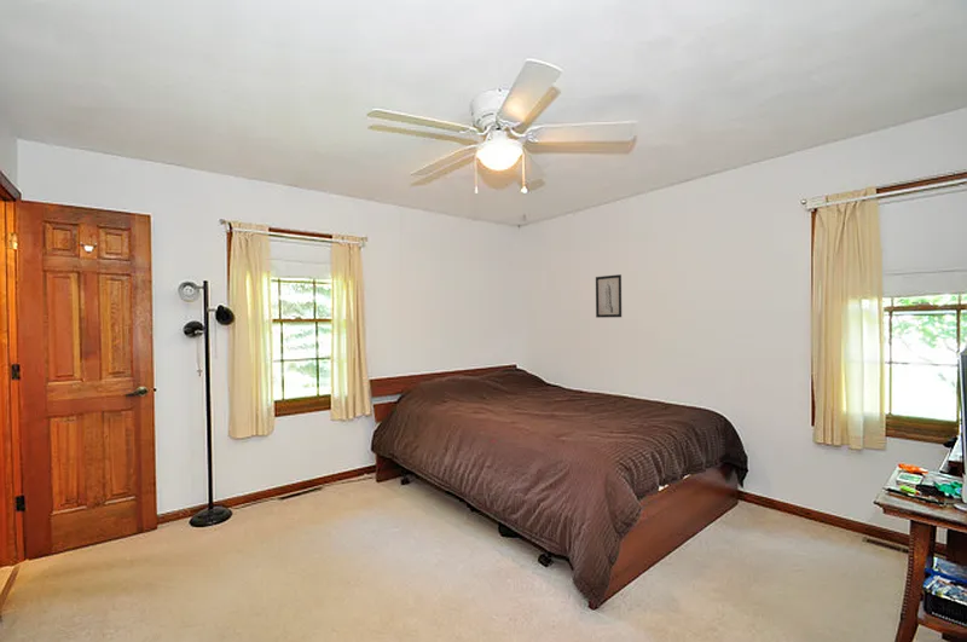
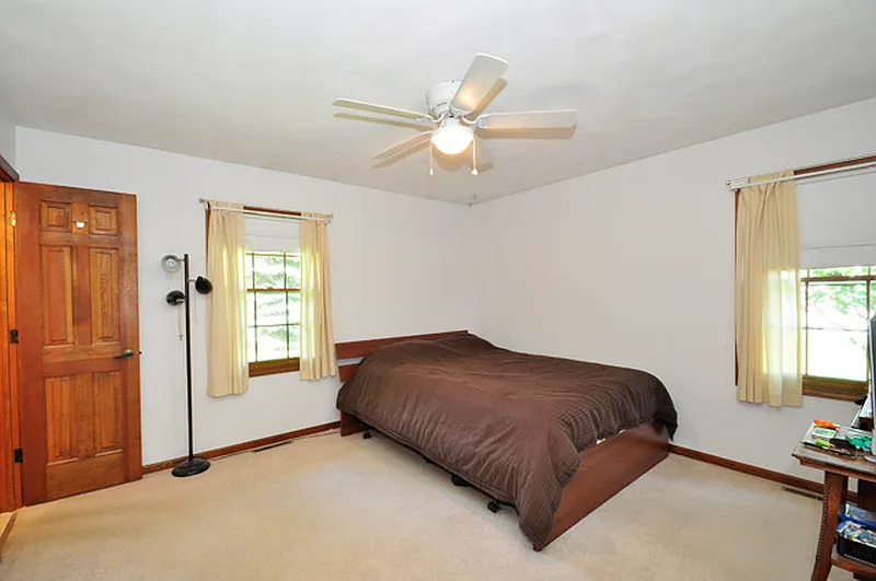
- wall art [595,273,623,319]
